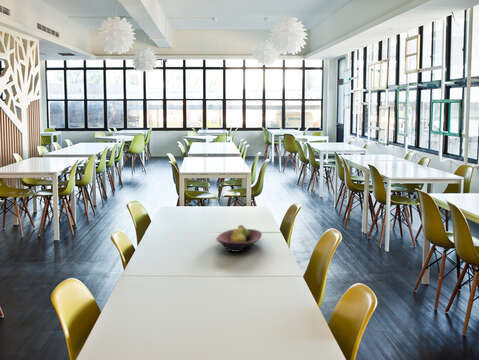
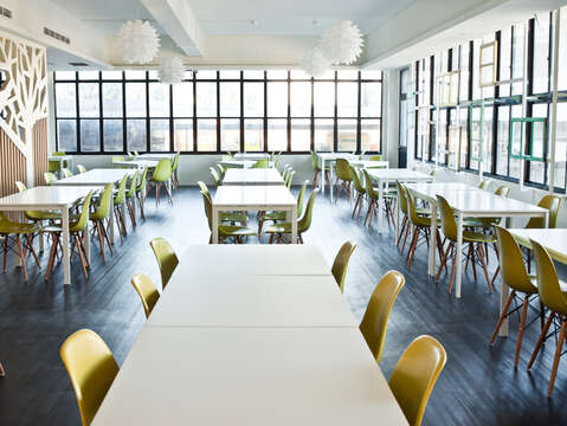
- fruit bowl [215,224,263,253]
